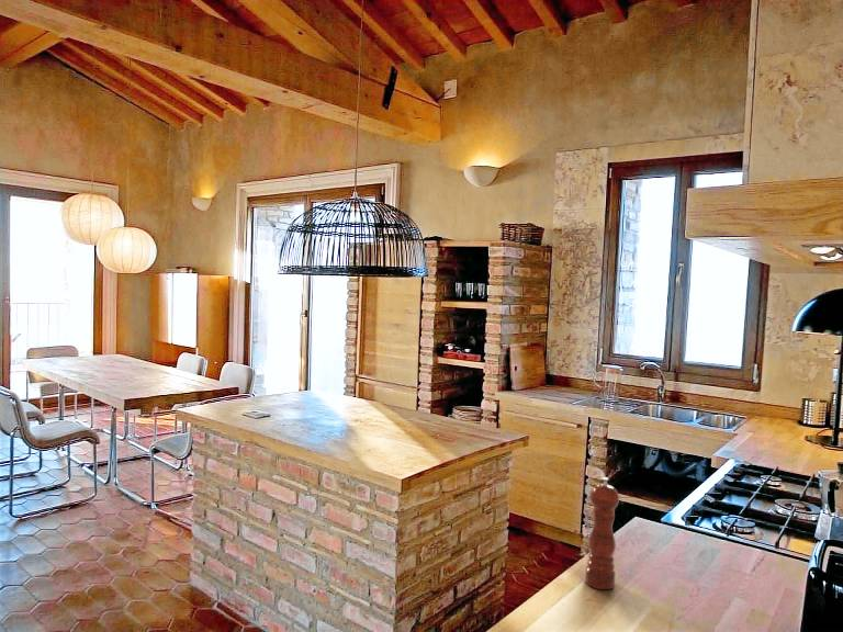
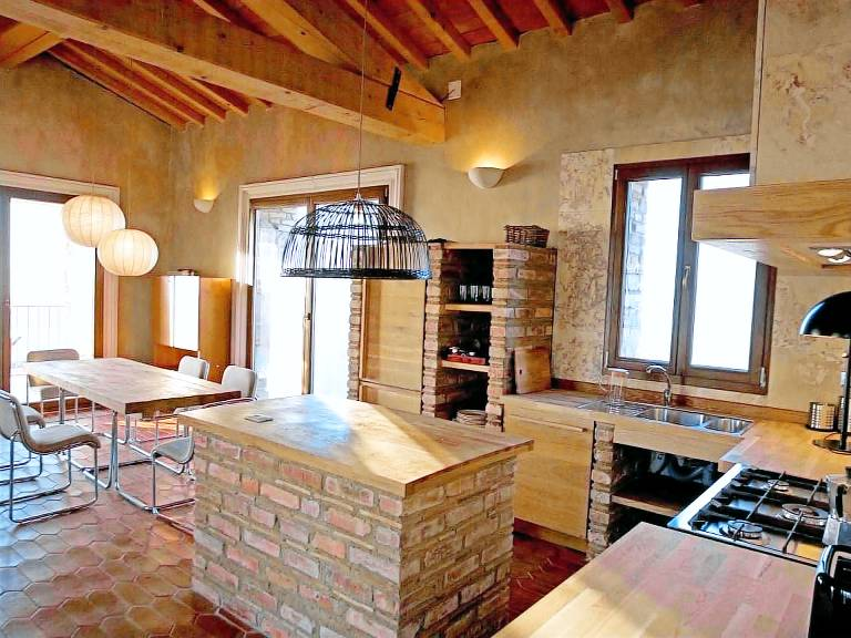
- pepper mill [584,476,620,590]
